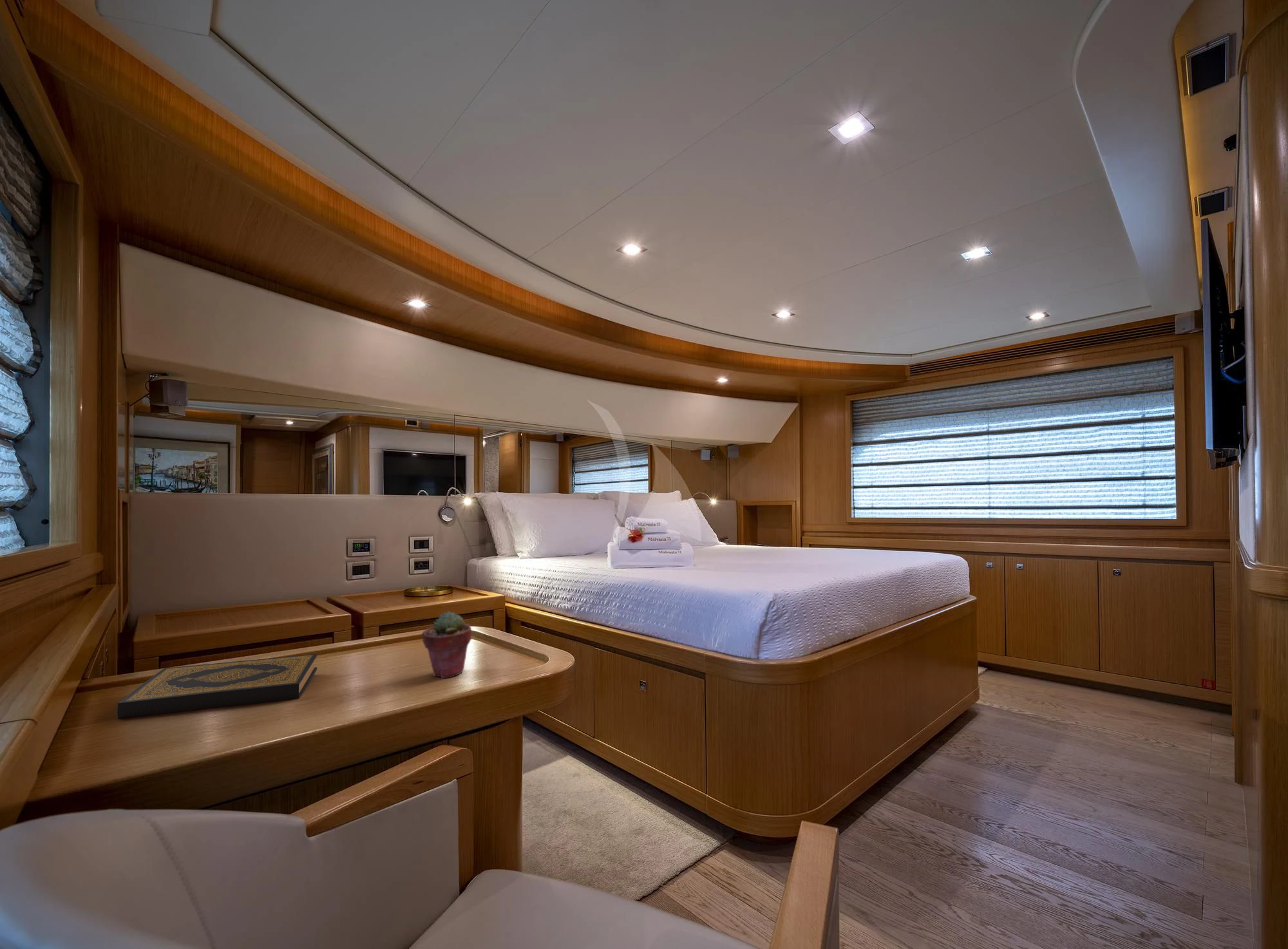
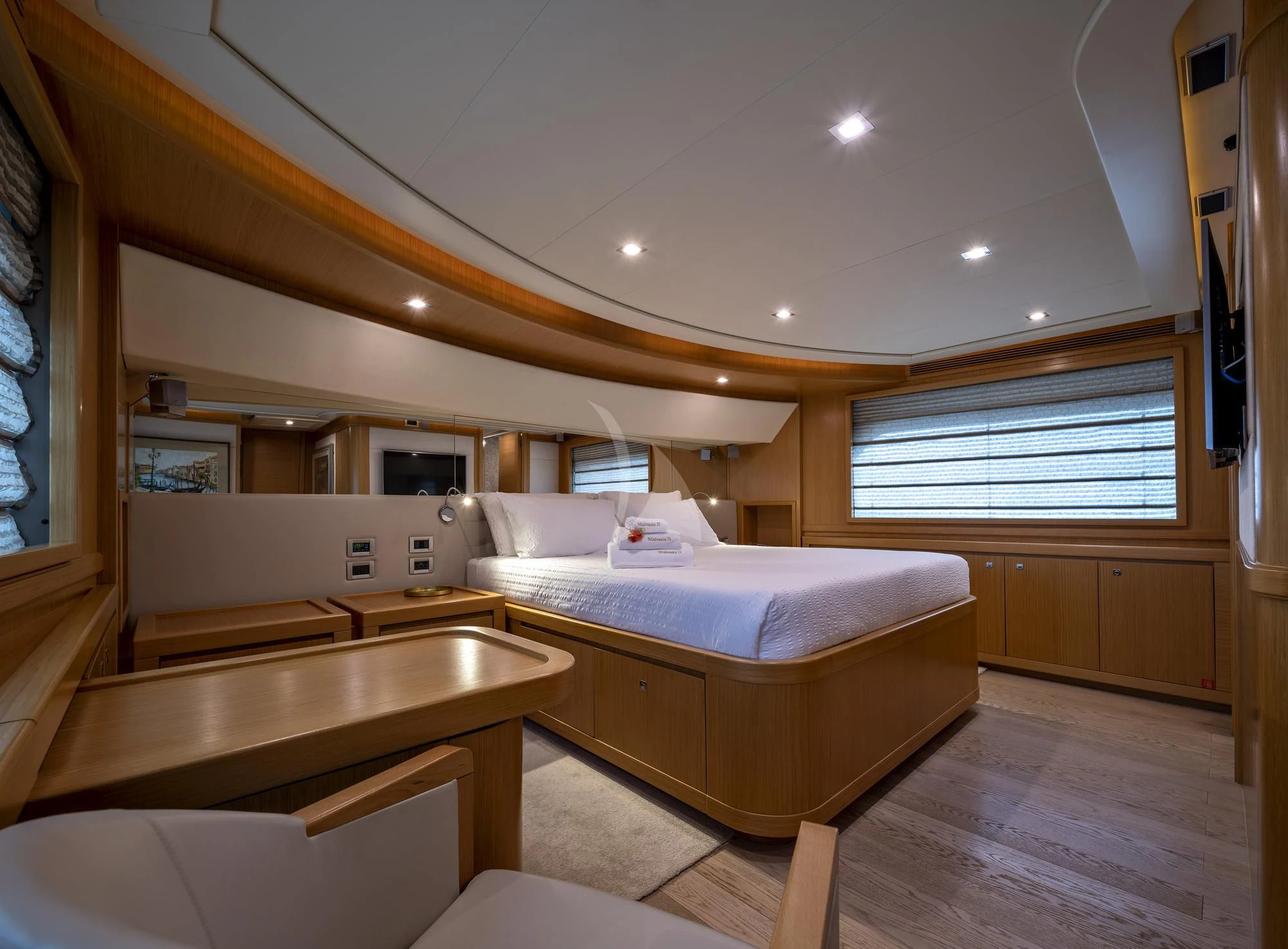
- hardback book [117,653,317,719]
- potted succulent [421,610,472,679]
